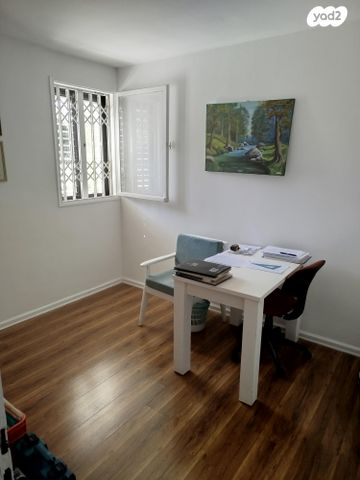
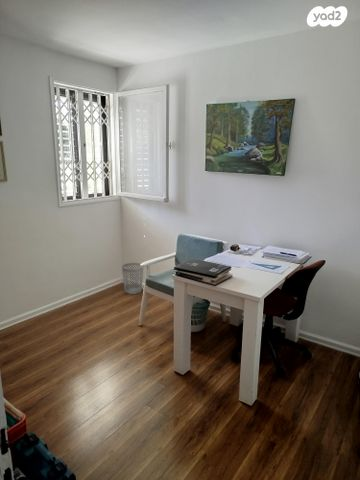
+ wastebasket [121,262,144,295]
